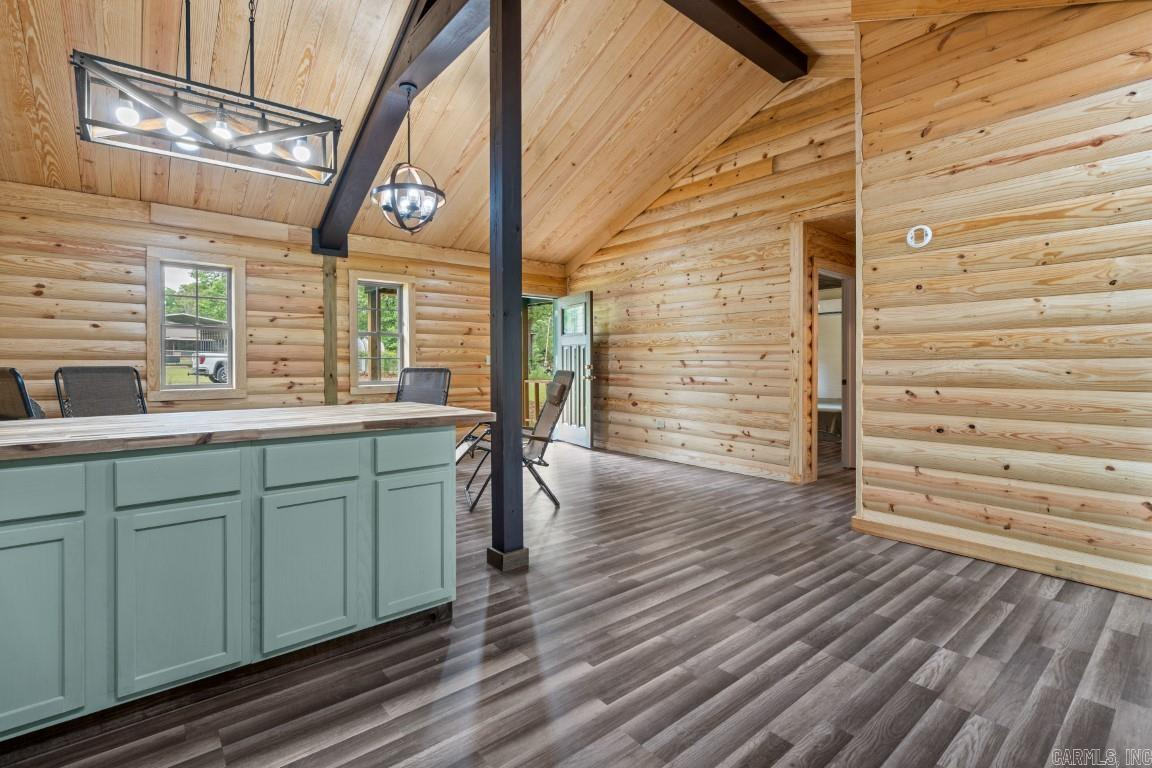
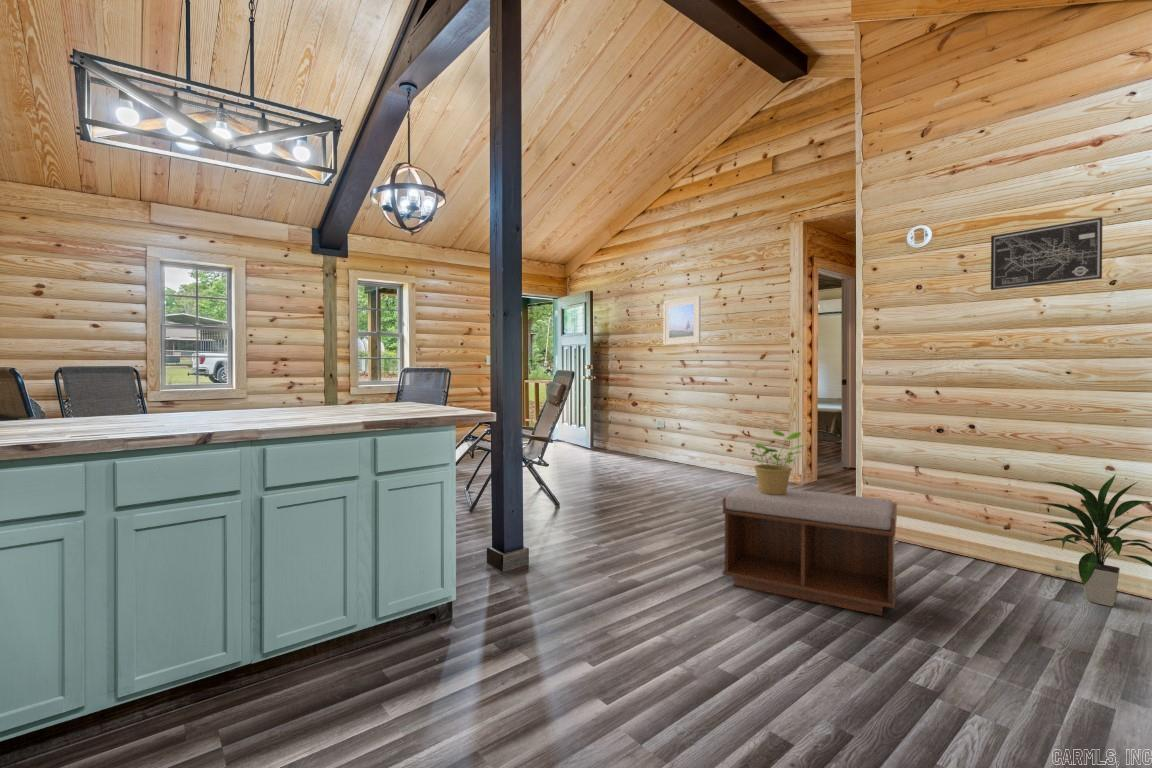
+ indoor plant [1034,473,1152,608]
+ wall art [990,216,1103,291]
+ bench [721,484,898,617]
+ potted plant [748,429,806,495]
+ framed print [663,295,702,346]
